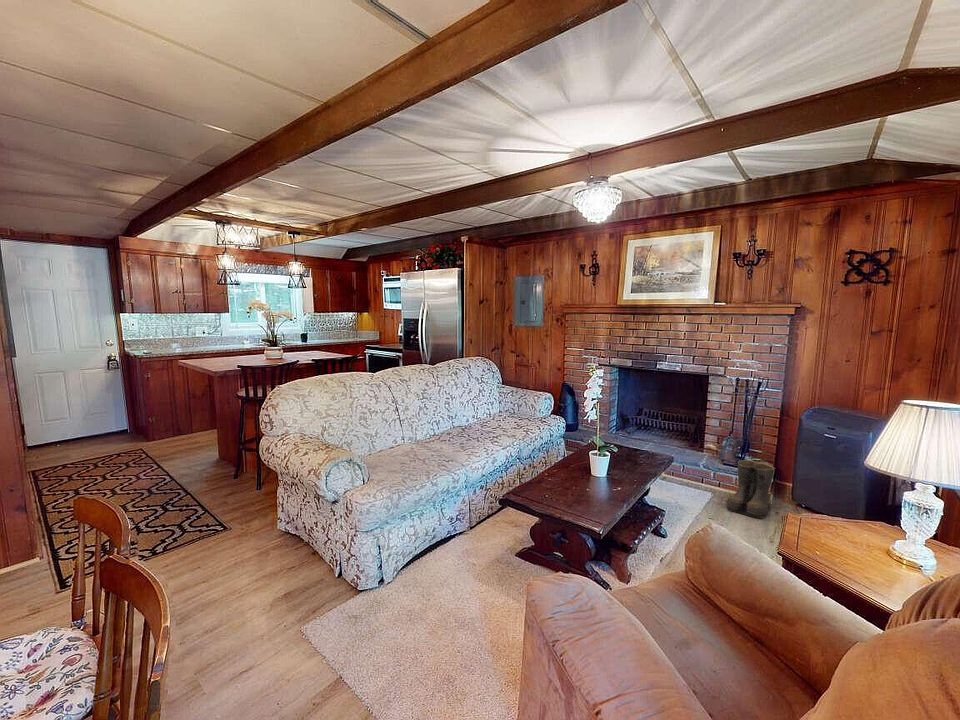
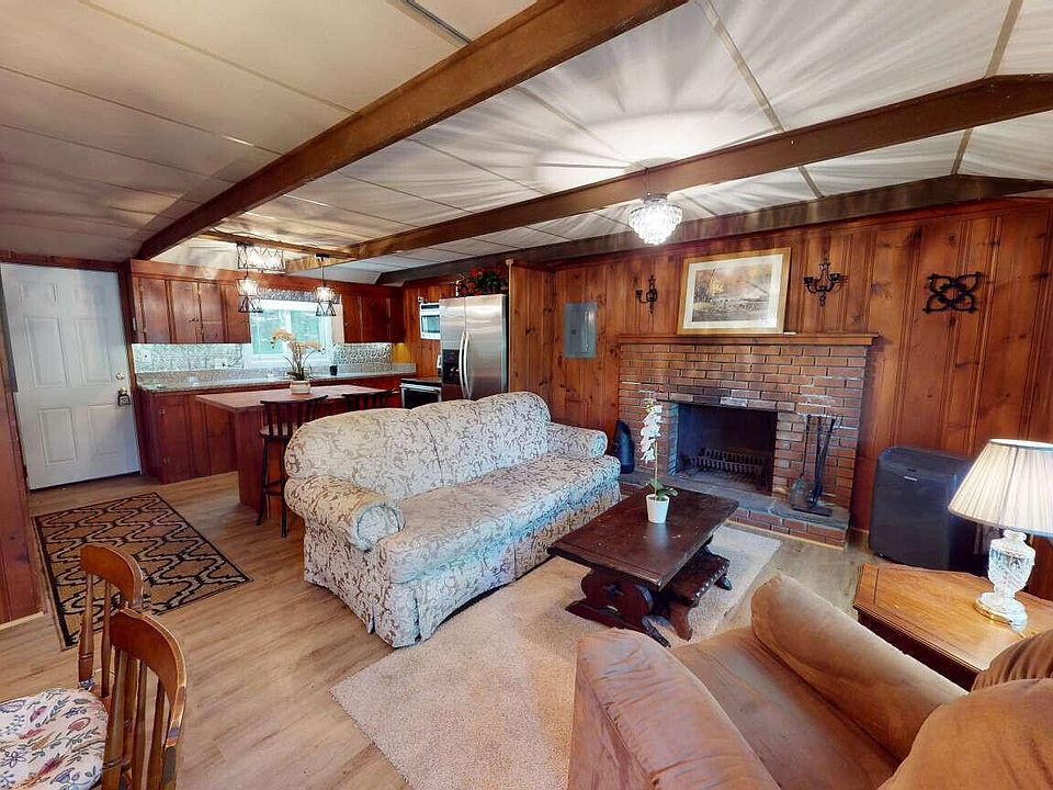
- boots [726,459,775,519]
